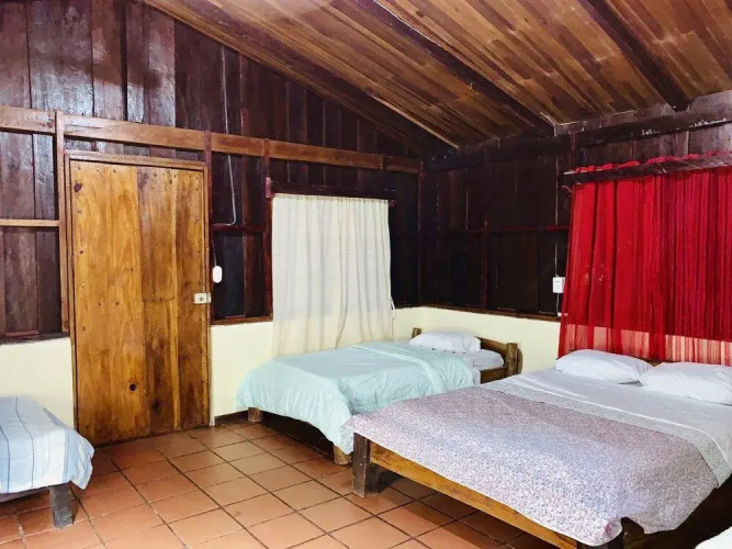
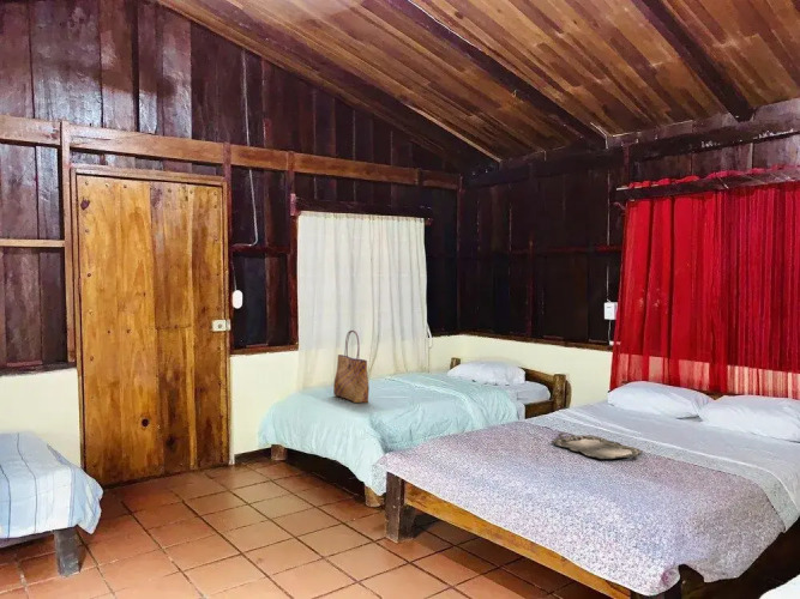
+ serving tray [549,431,644,460]
+ tote bag [332,329,371,404]
